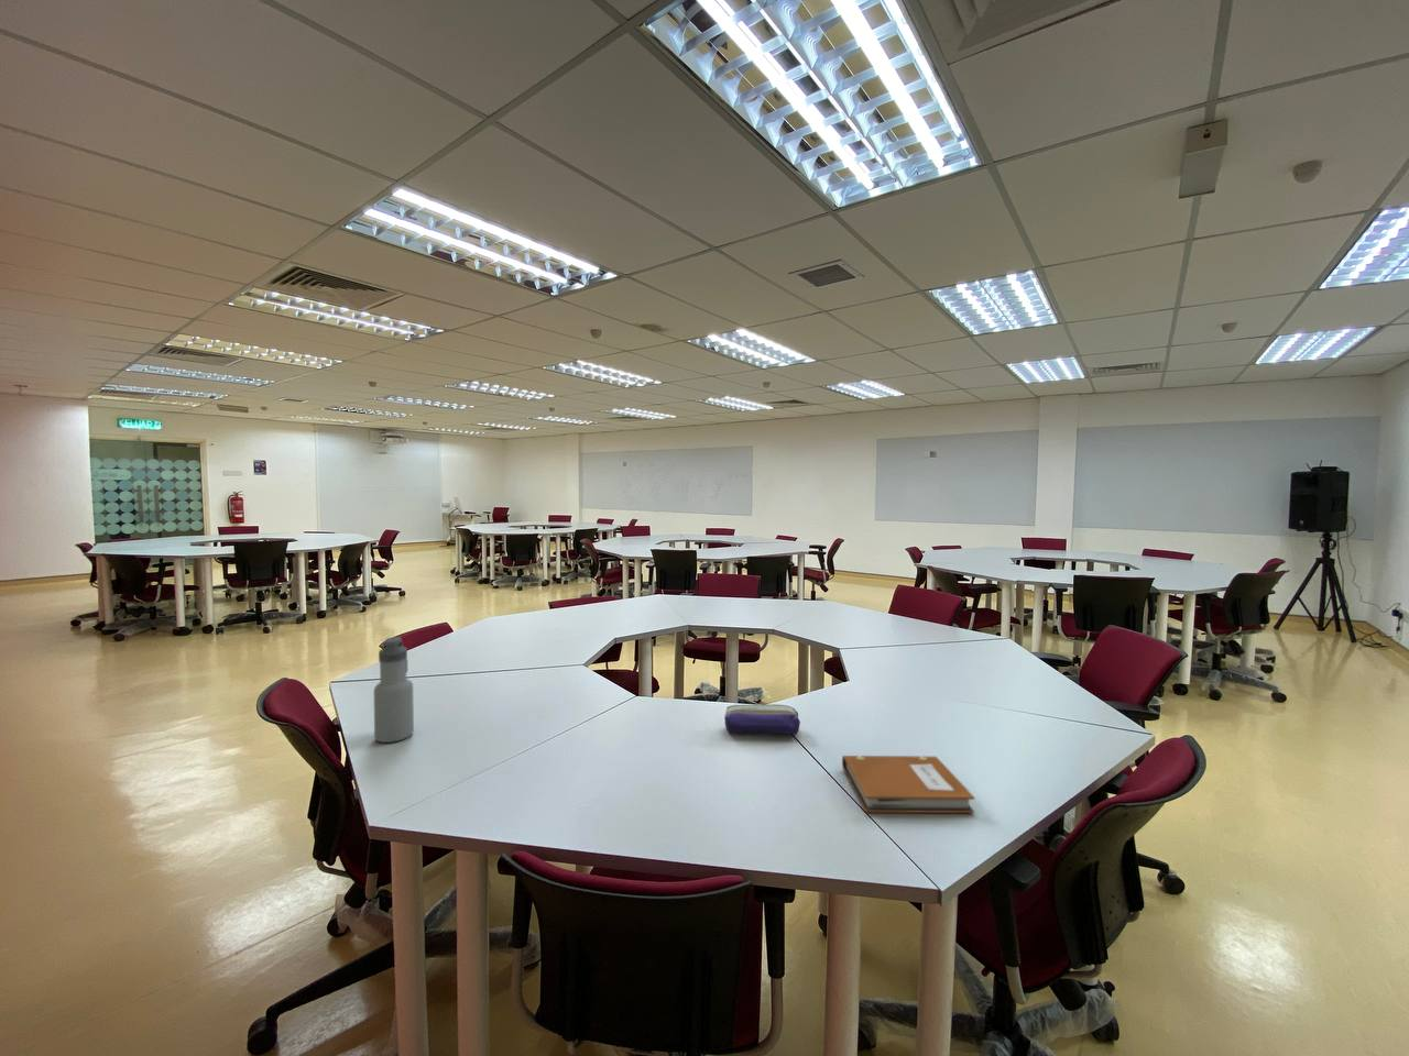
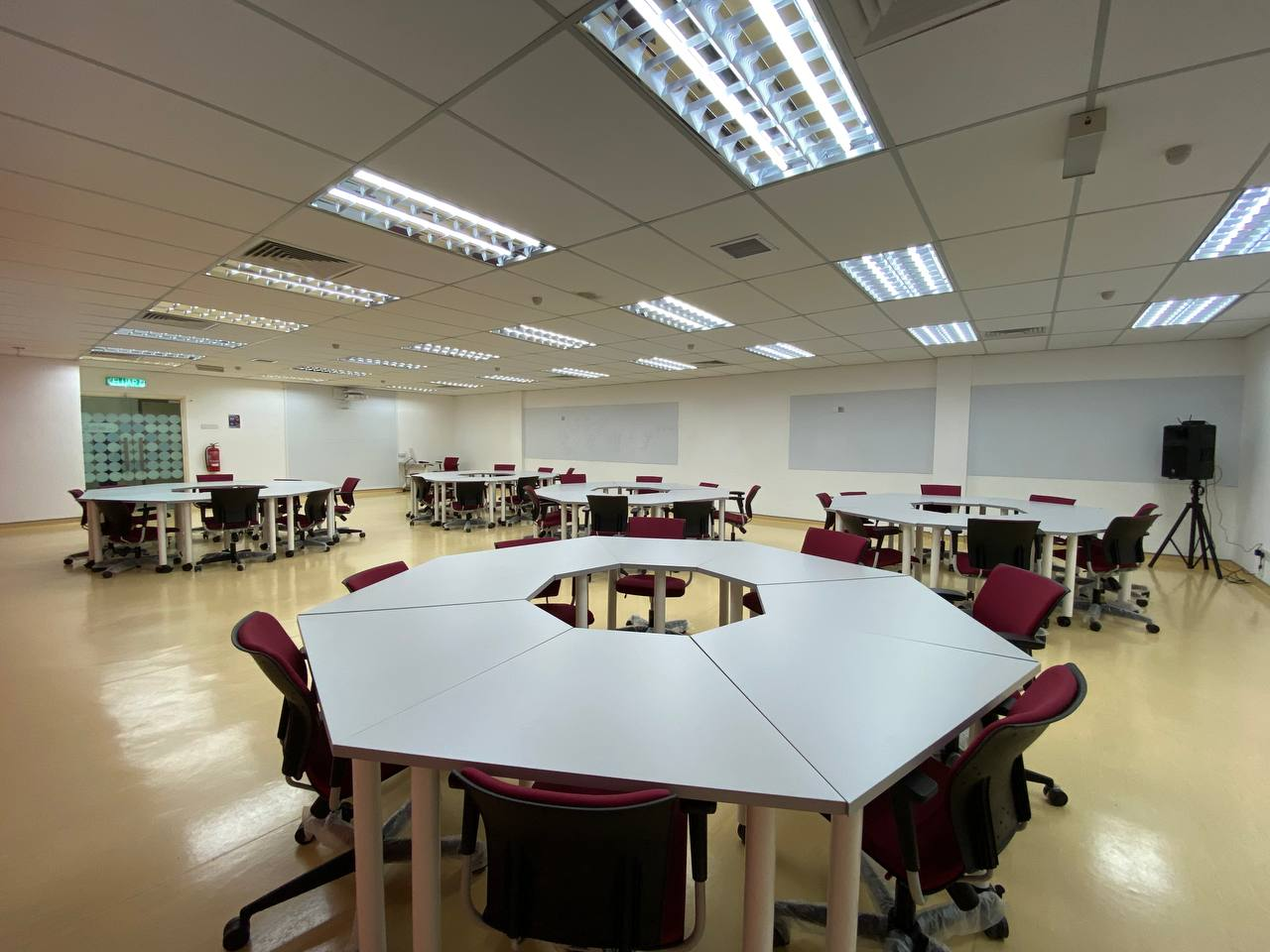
- pencil case [723,703,801,735]
- water bottle [373,636,415,743]
- notebook [841,754,975,814]
